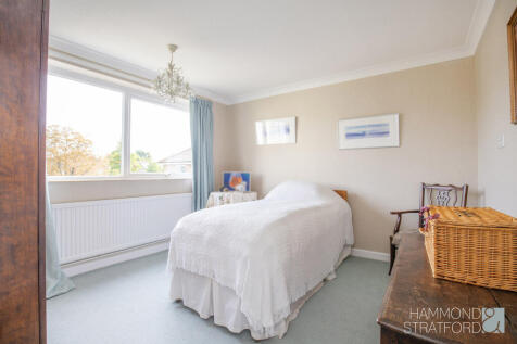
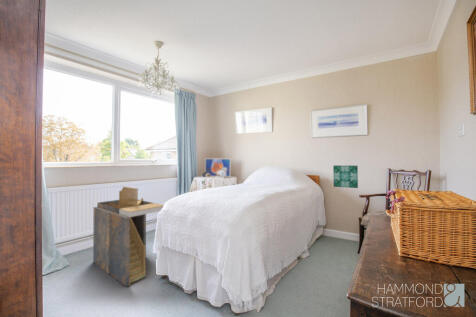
+ architectural model [92,186,165,288]
+ wall art [332,164,359,189]
